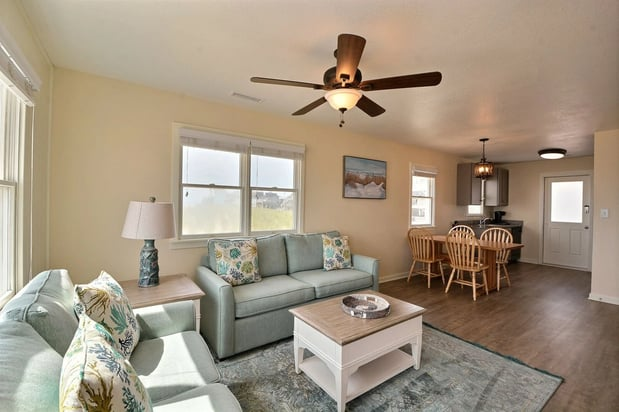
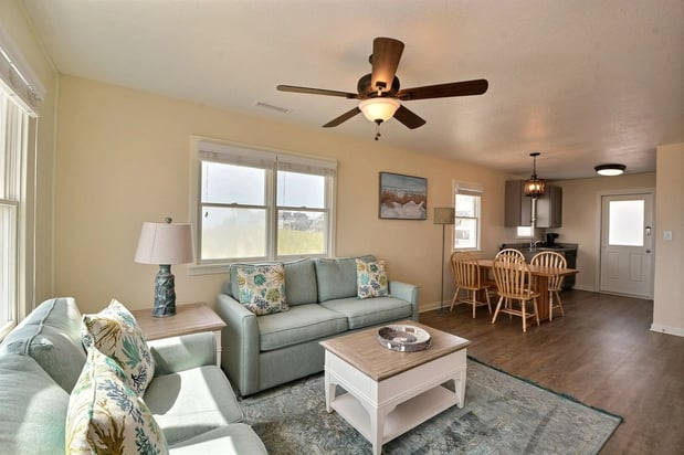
+ floor lamp [432,207,456,315]
